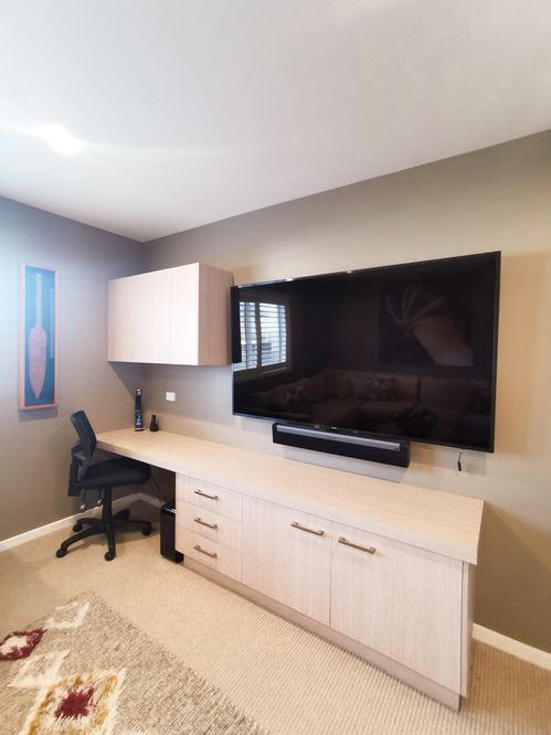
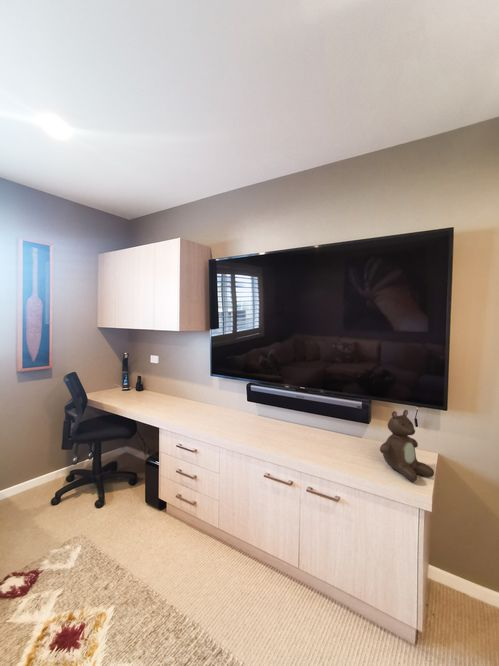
+ teddy bear [379,409,435,483]
